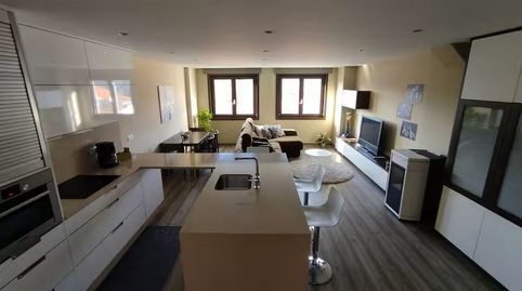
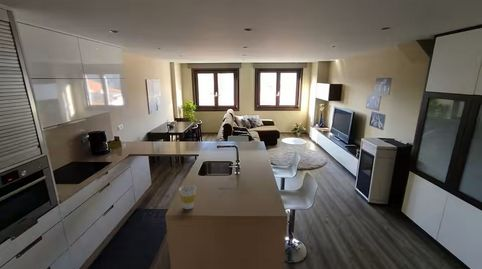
+ cup [178,184,197,210]
